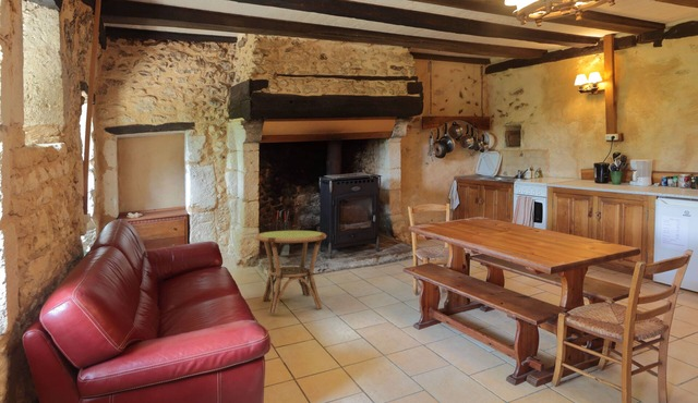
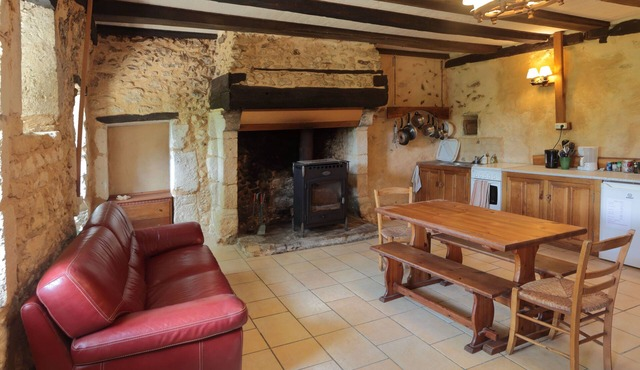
- side table [254,230,327,315]
